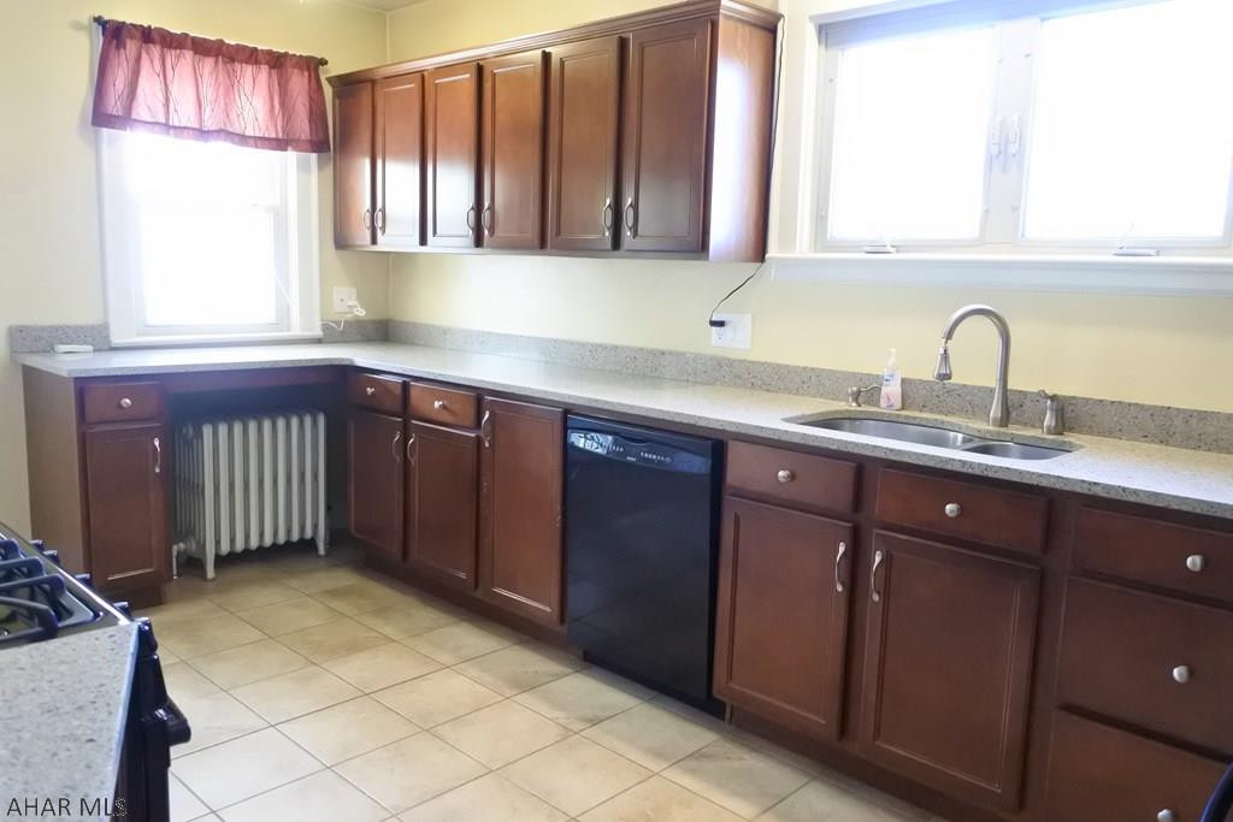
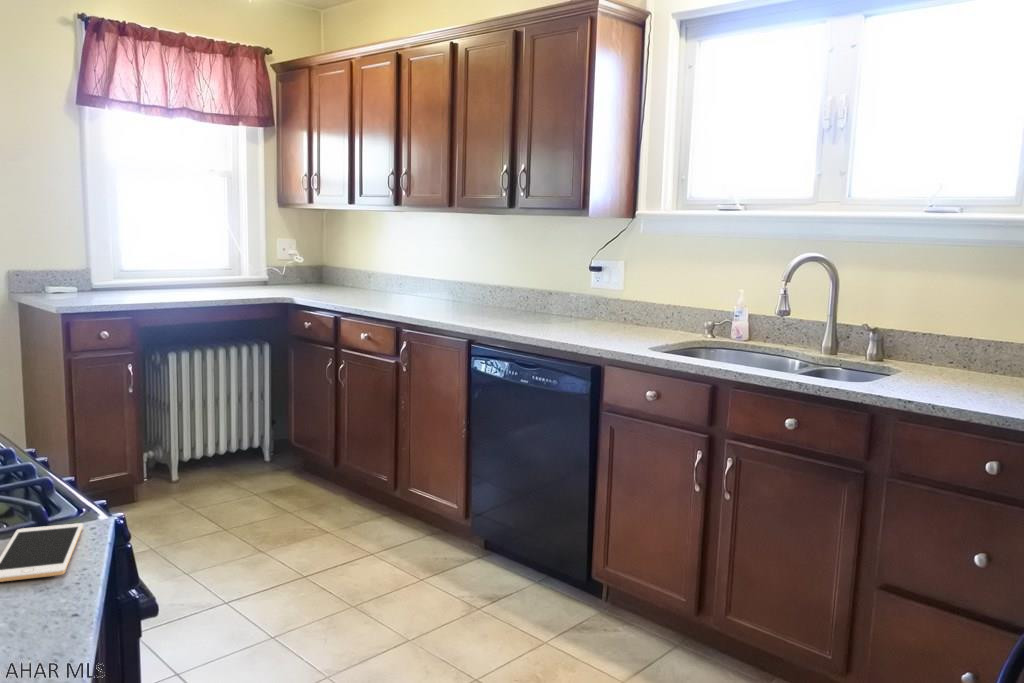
+ cell phone [0,522,84,583]
